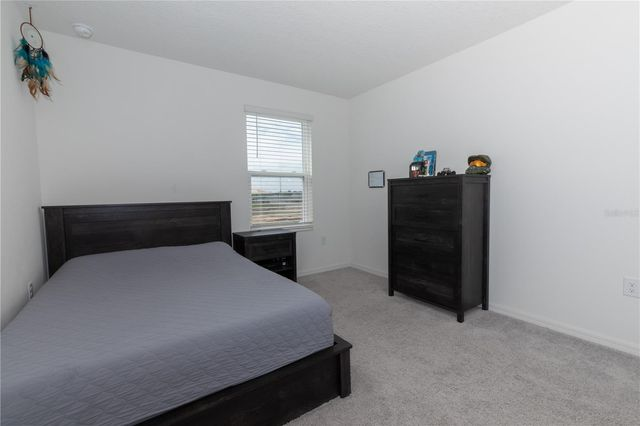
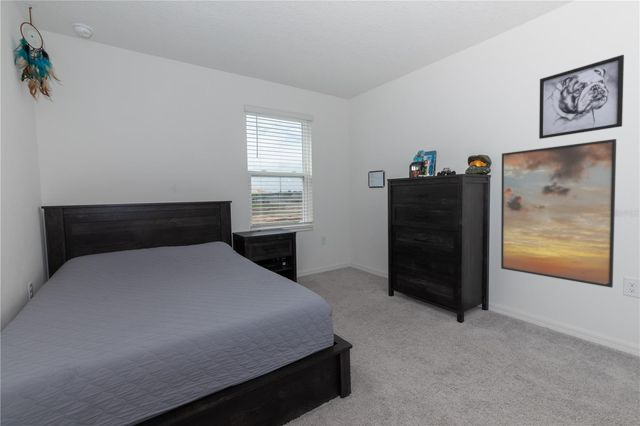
+ wall art [538,54,625,140]
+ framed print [500,138,617,289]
